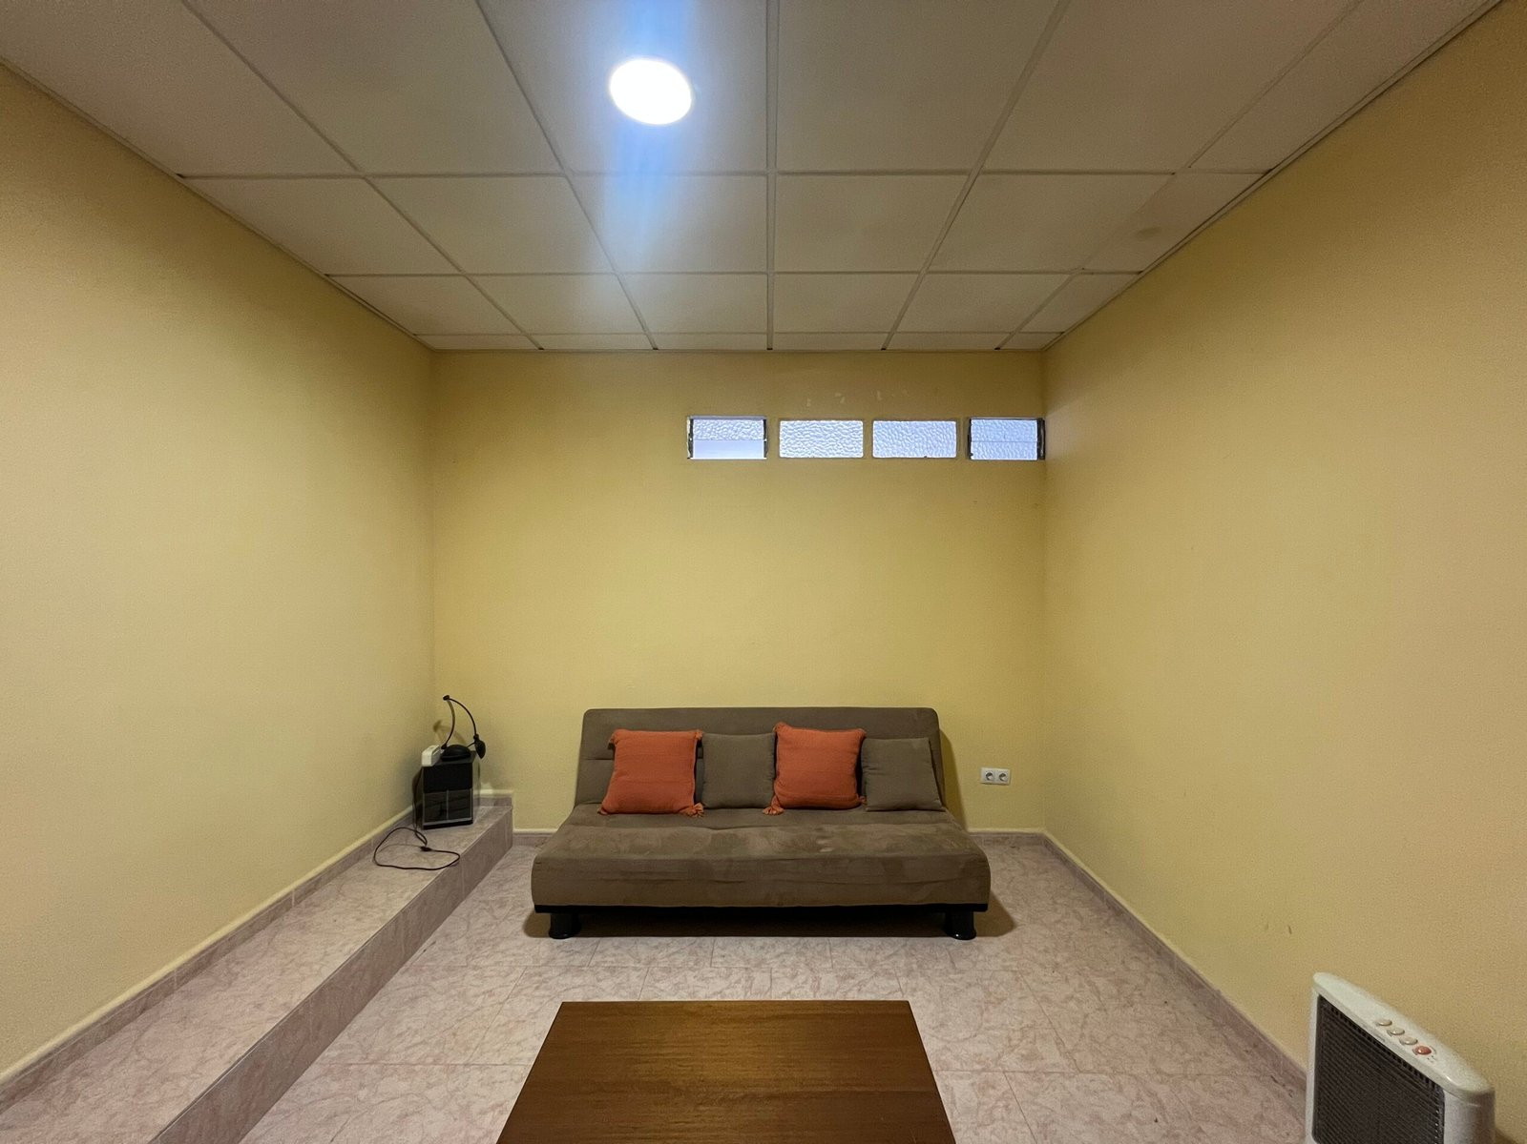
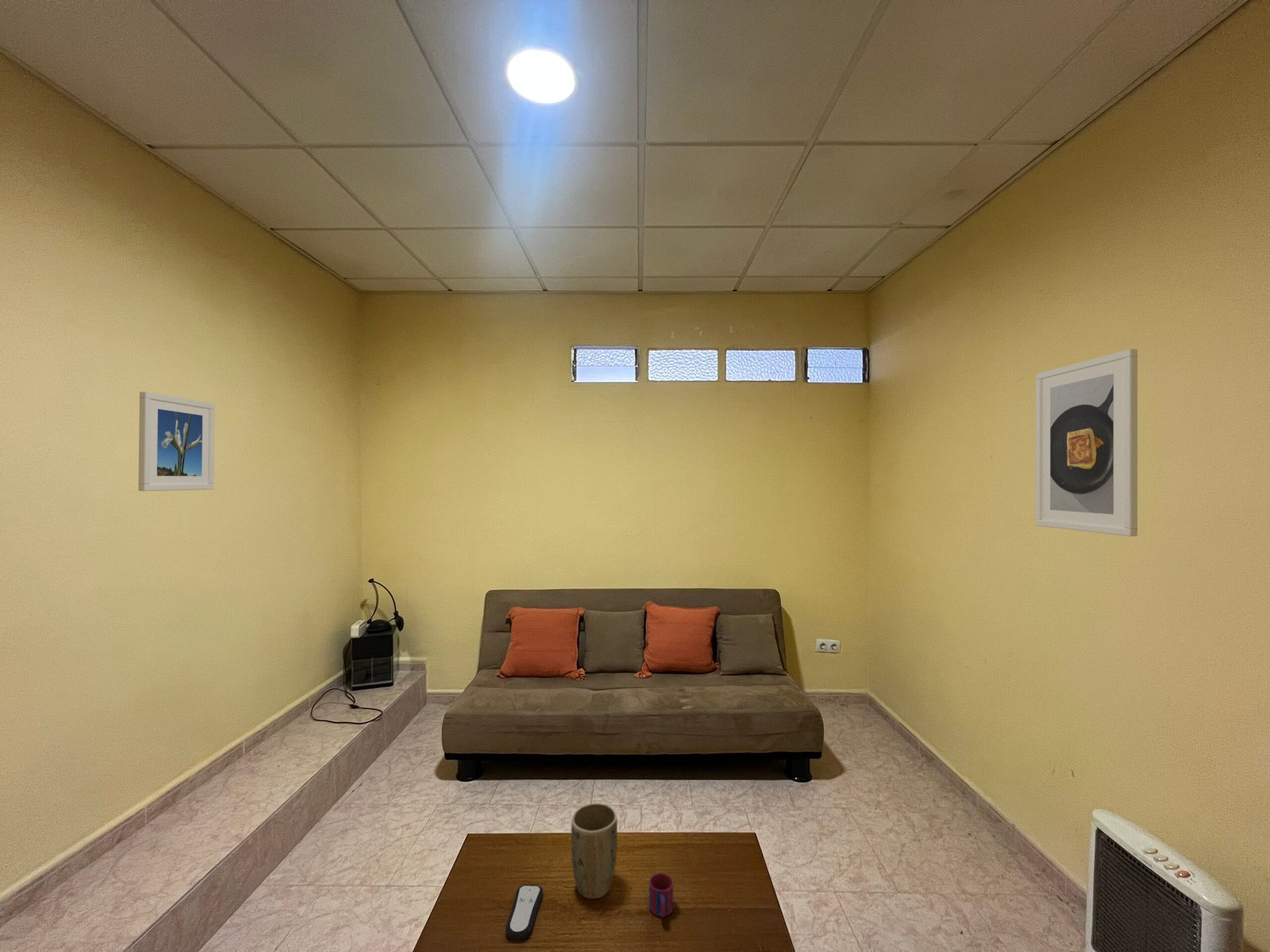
+ plant pot [570,802,618,900]
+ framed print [1035,348,1138,537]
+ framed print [137,391,215,492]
+ mug [648,872,674,918]
+ remote control [505,884,544,940]
